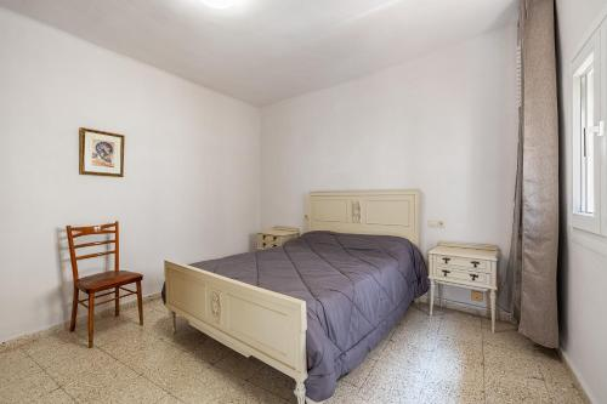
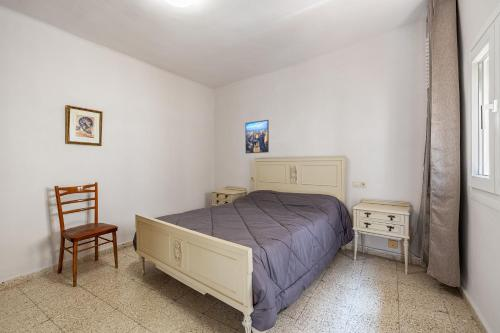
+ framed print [244,119,270,154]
